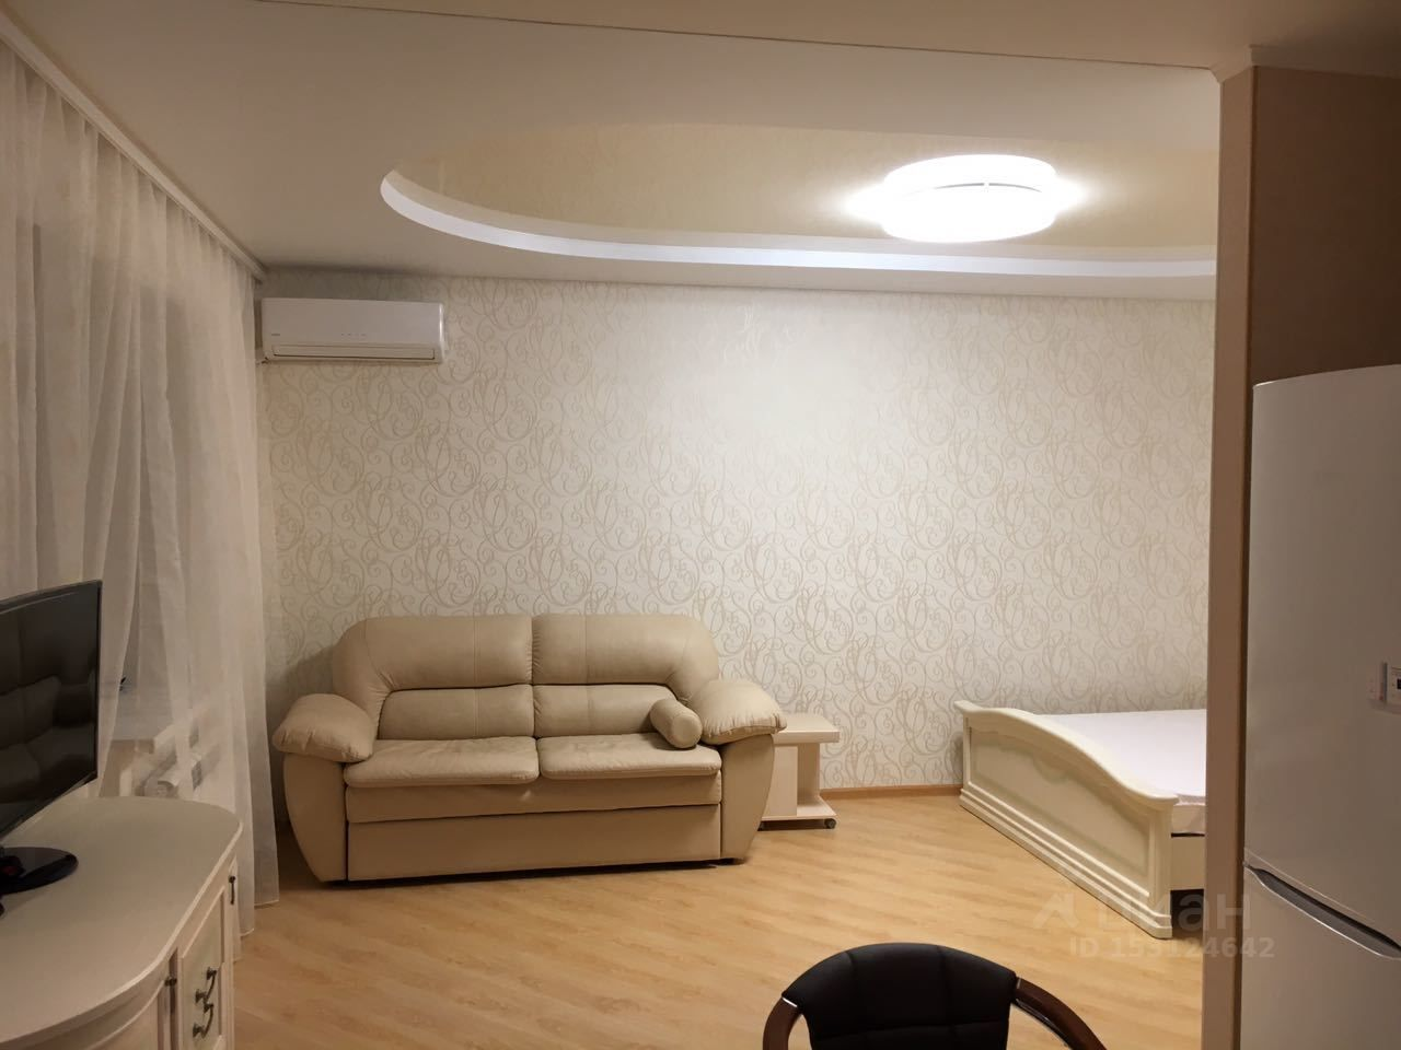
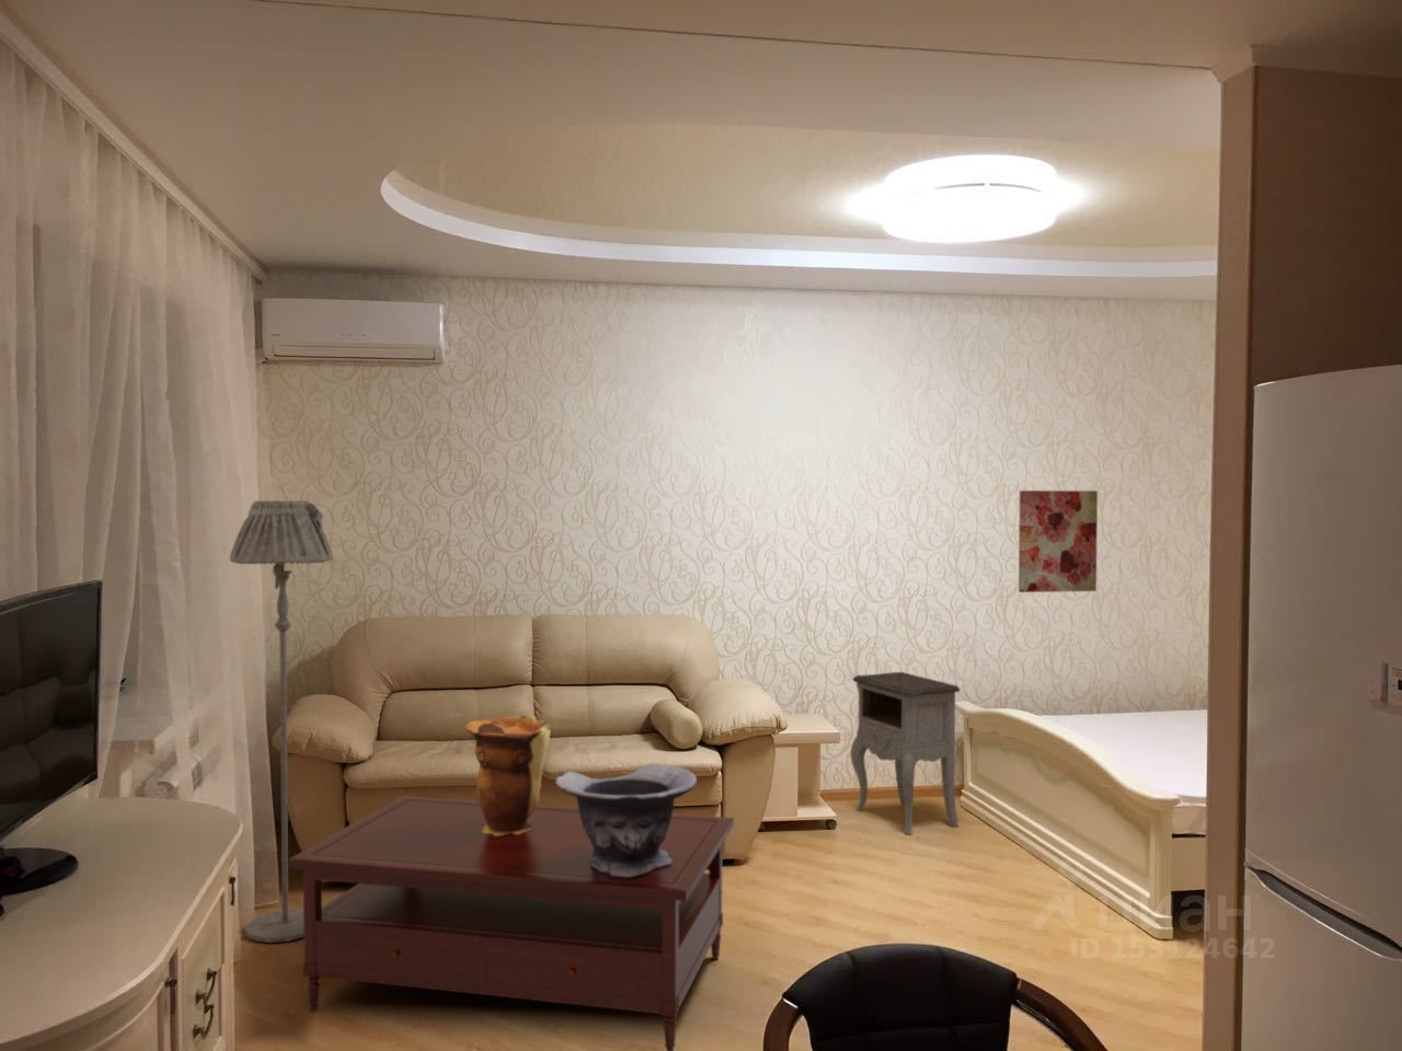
+ nightstand [850,671,960,837]
+ floor lamp [229,499,334,944]
+ decorative bowl [554,762,698,877]
+ decorative vase [464,714,552,837]
+ wall art [1018,489,1098,593]
+ coffee table [288,795,735,1051]
